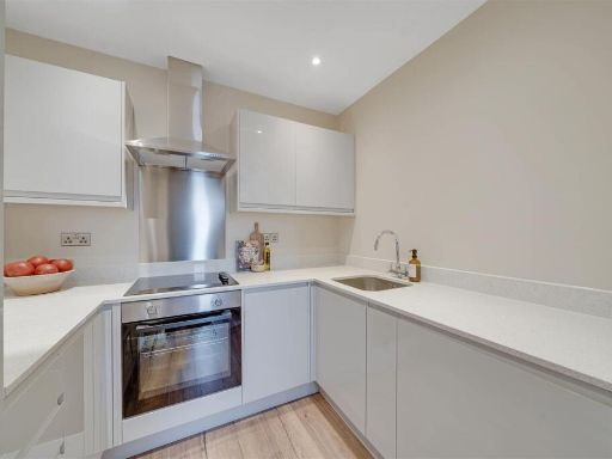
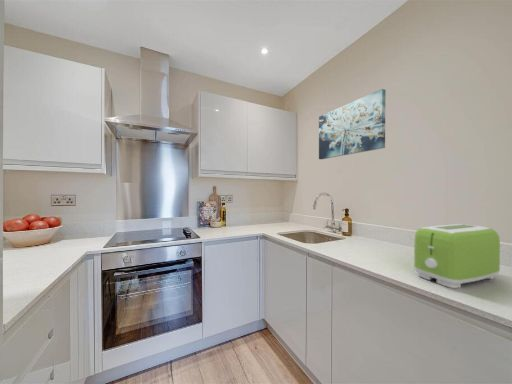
+ toaster [413,223,501,289]
+ wall art [318,88,386,160]
